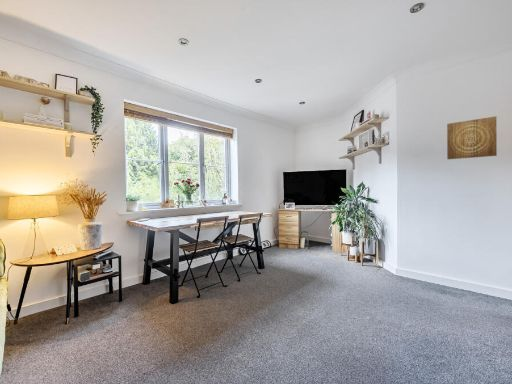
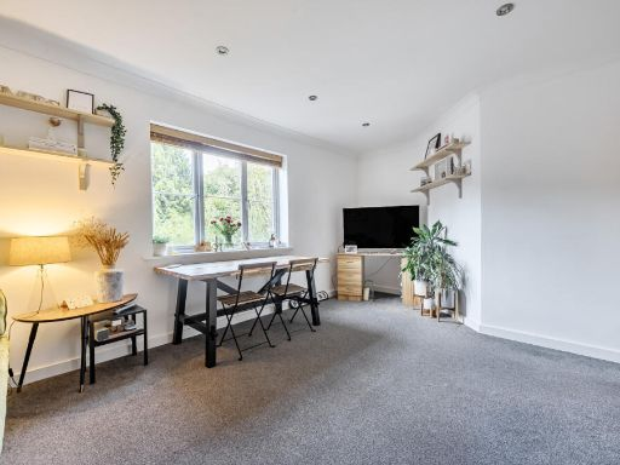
- wall art [446,115,498,160]
